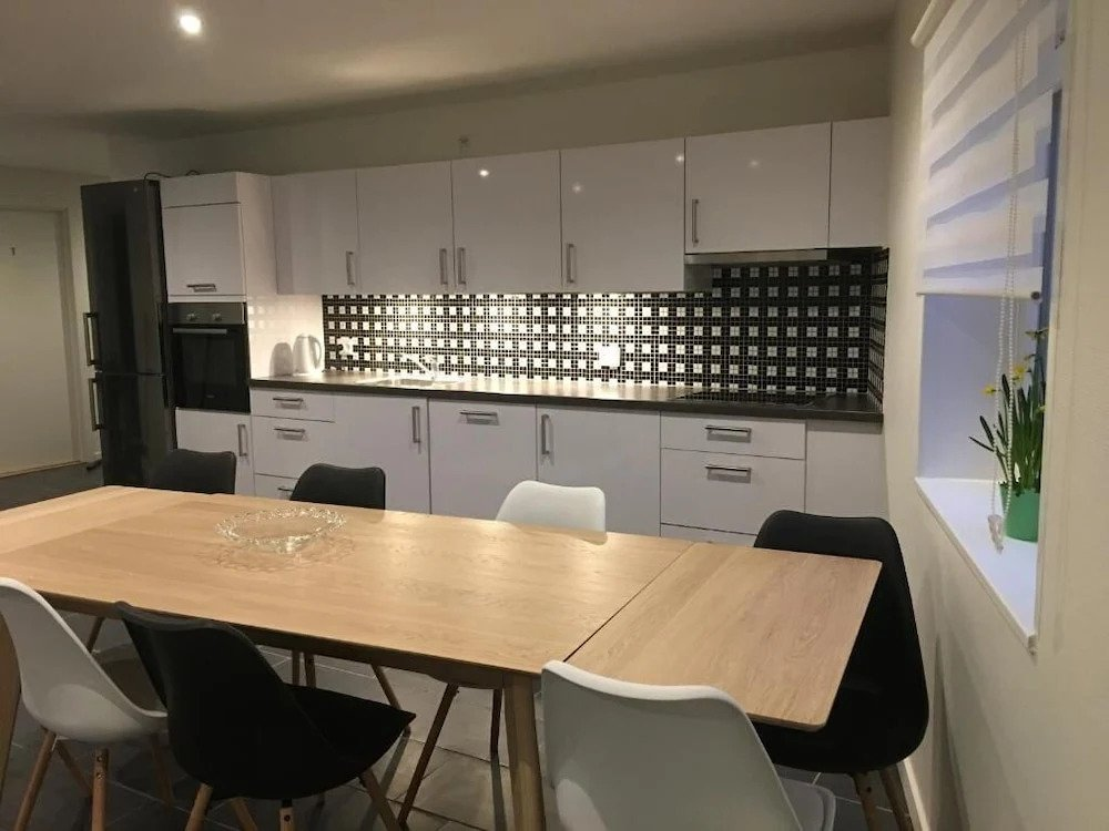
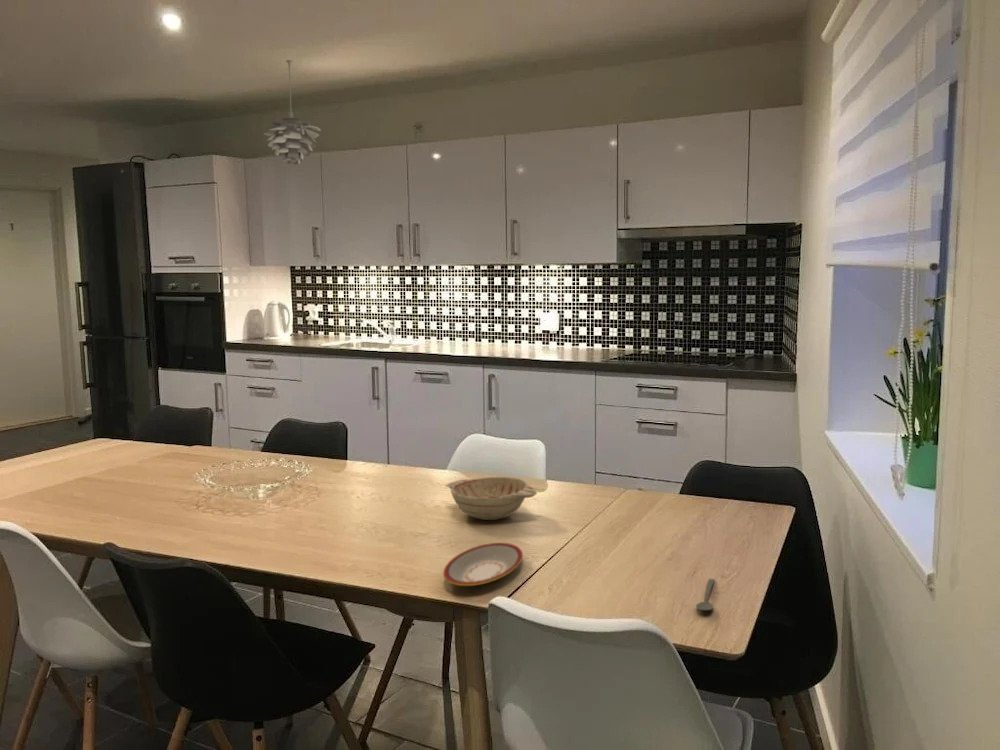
+ pendant light [262,59,322,165]
+ spoon [695,578,715,612]
+ plate [443,542,524,587]
+ decorative bowl [445,476,538,521]
